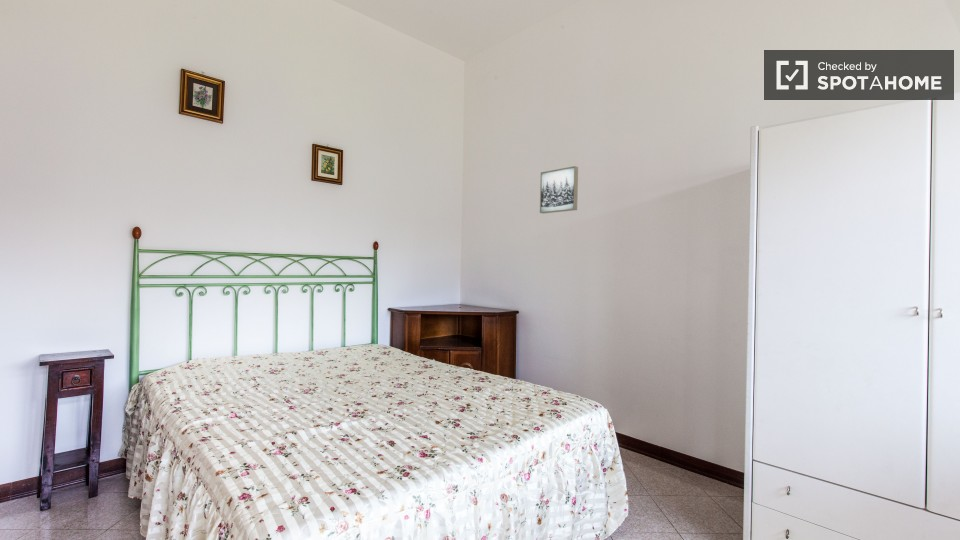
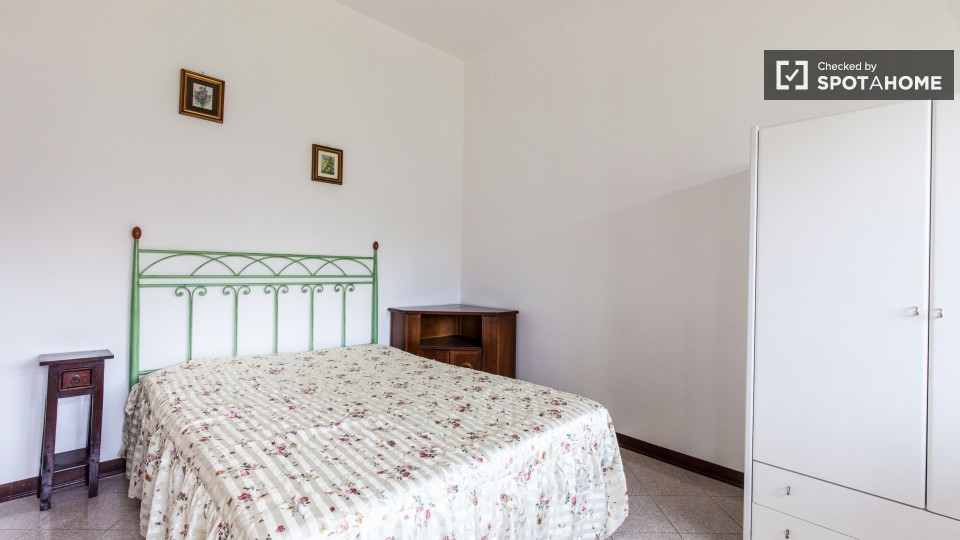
- wall art [539,165,579,214]
